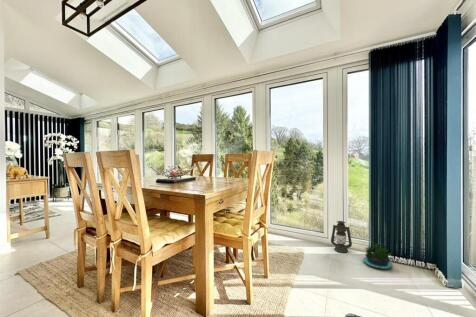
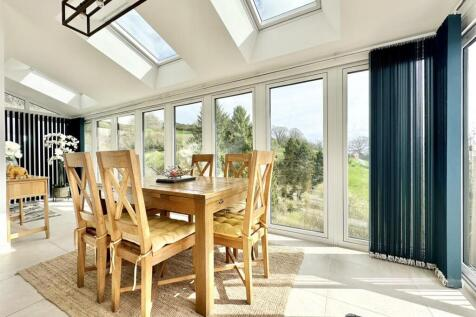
- potted plant [362,242,394,270]
- lantern [330,220,353,254]
